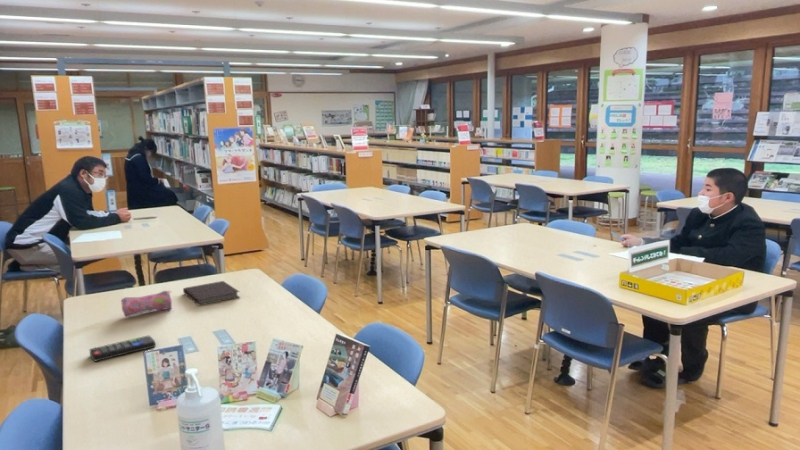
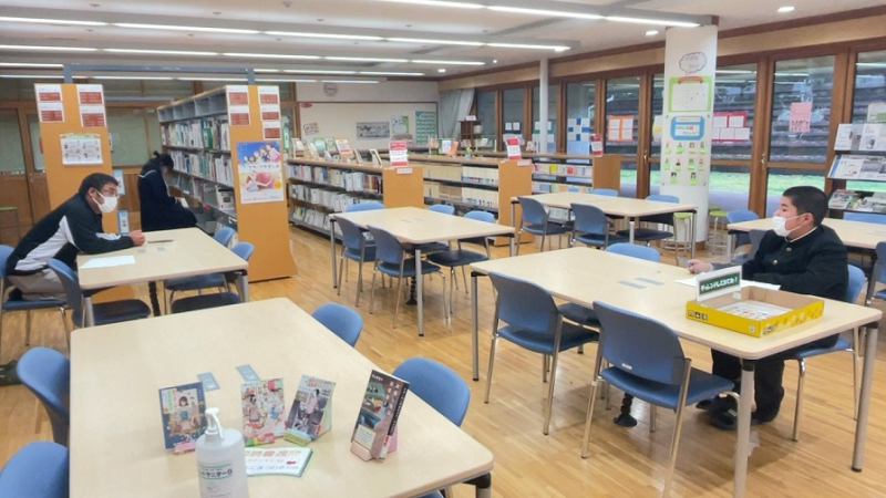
- pencil case [120,290,173,317]
- notebook [182,280,241,306]
- remote control [89,335,156,362]
